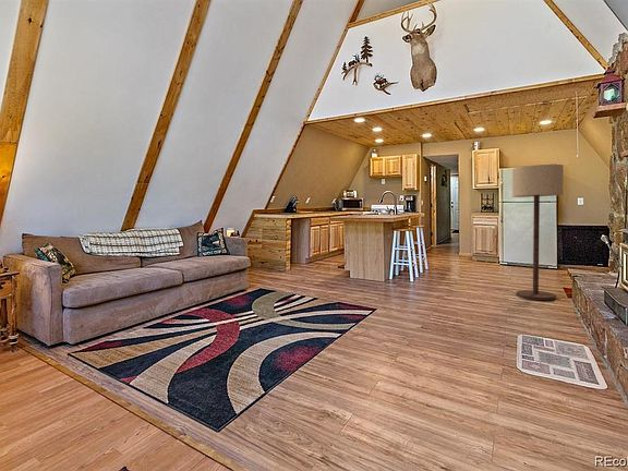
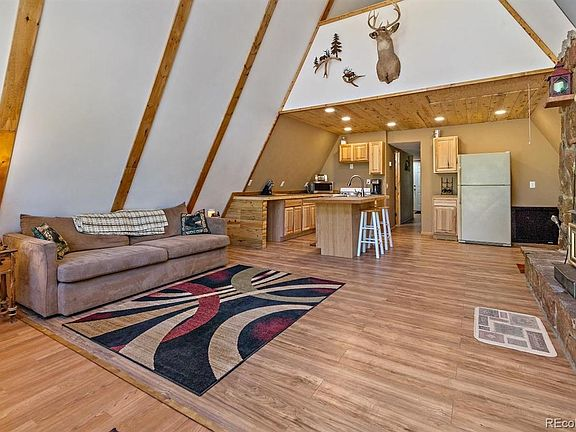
- floor lamp [511,164,565,301]
